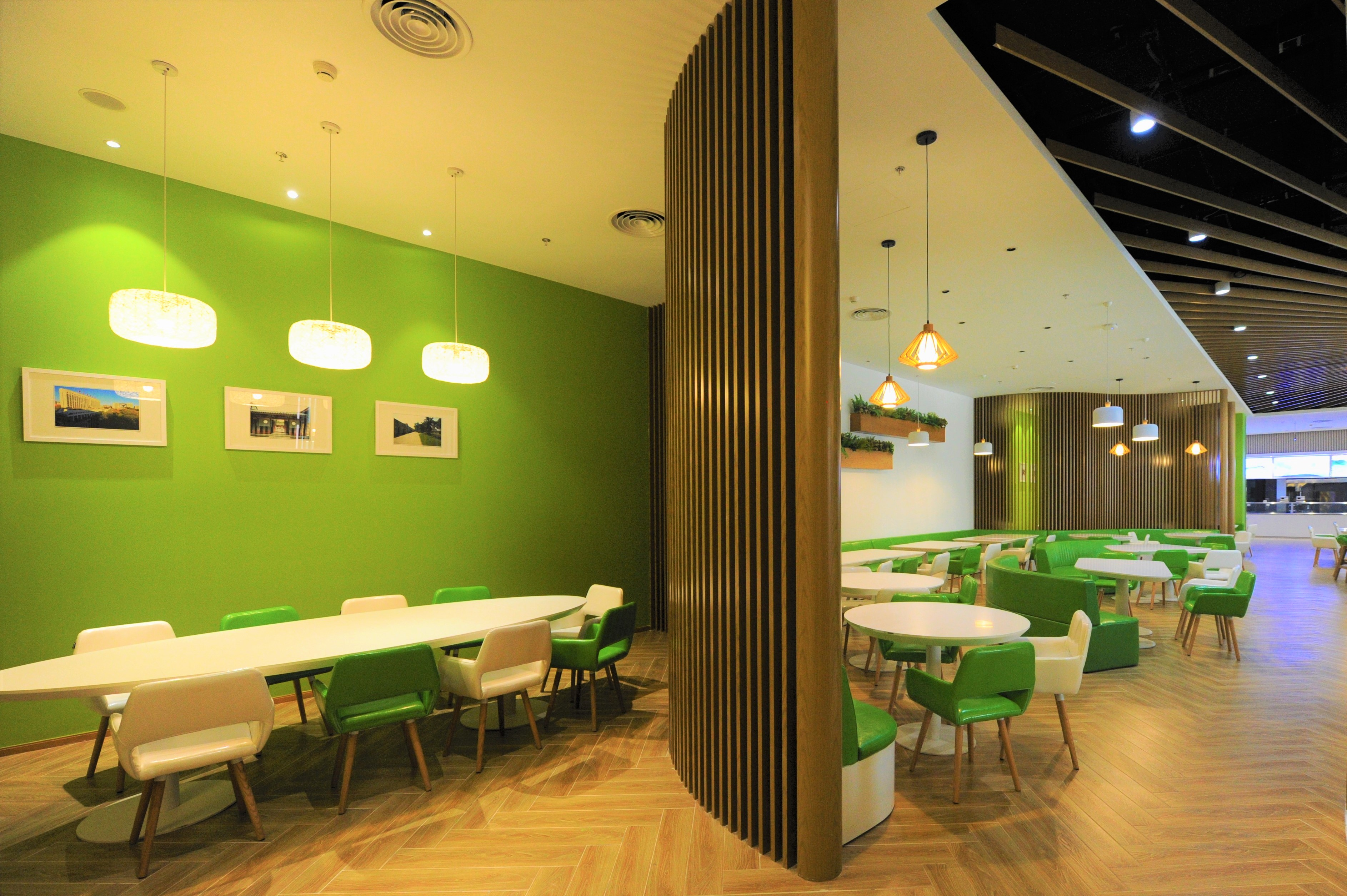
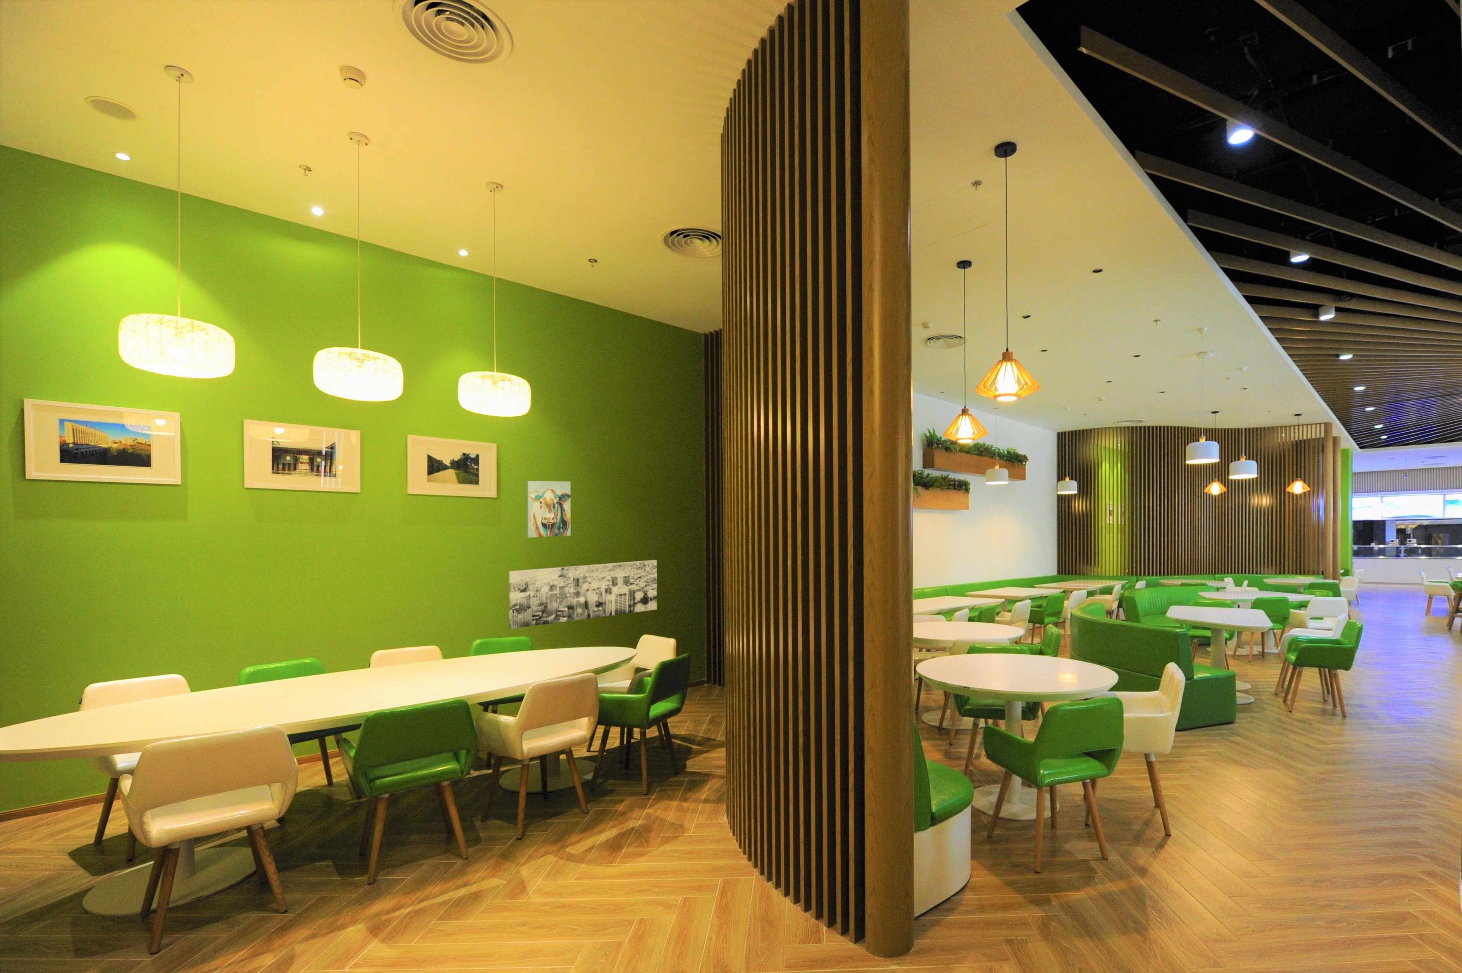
+ wall art [526,481,571,538]
+ wall art [509,559,658,630]
